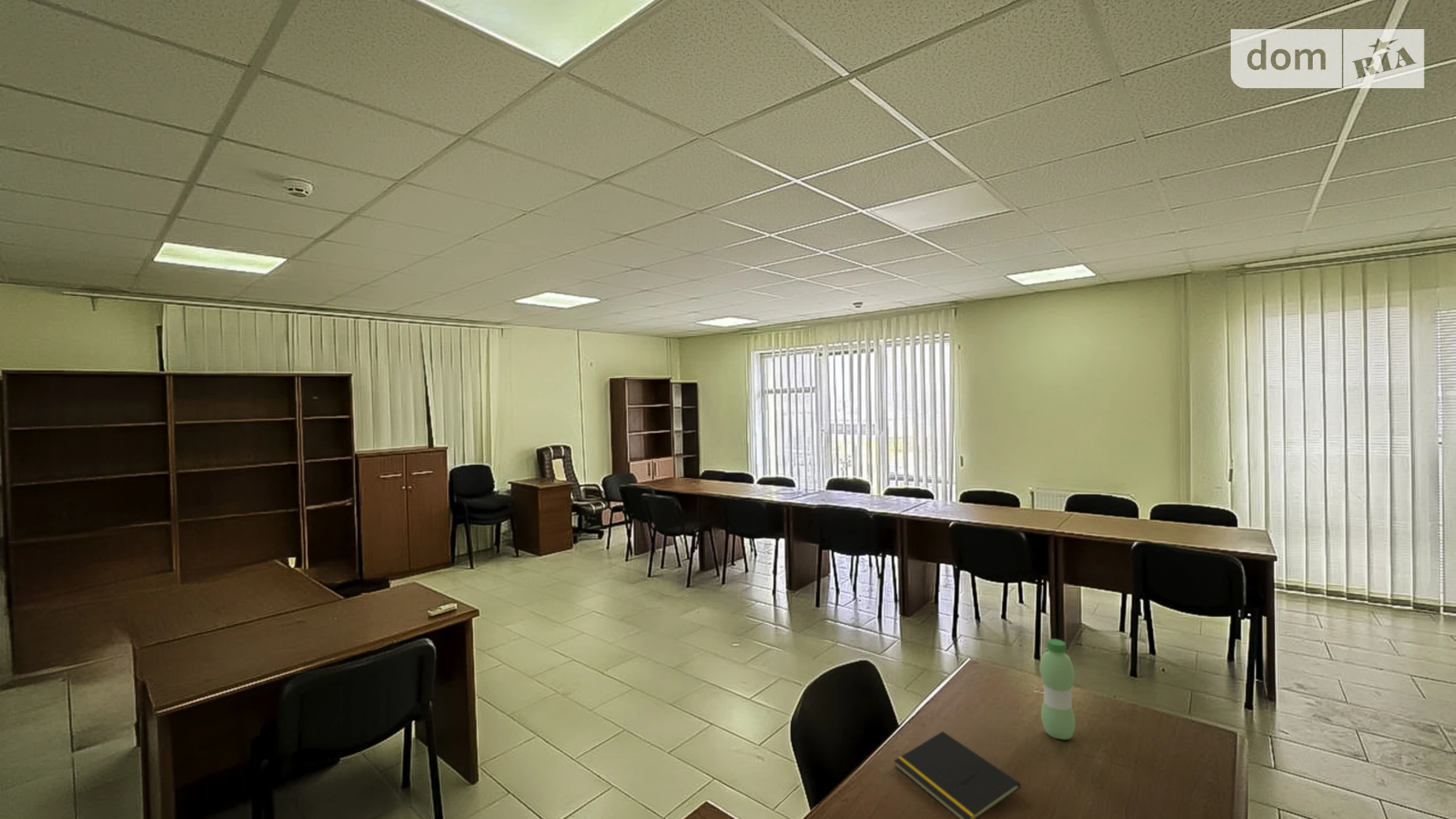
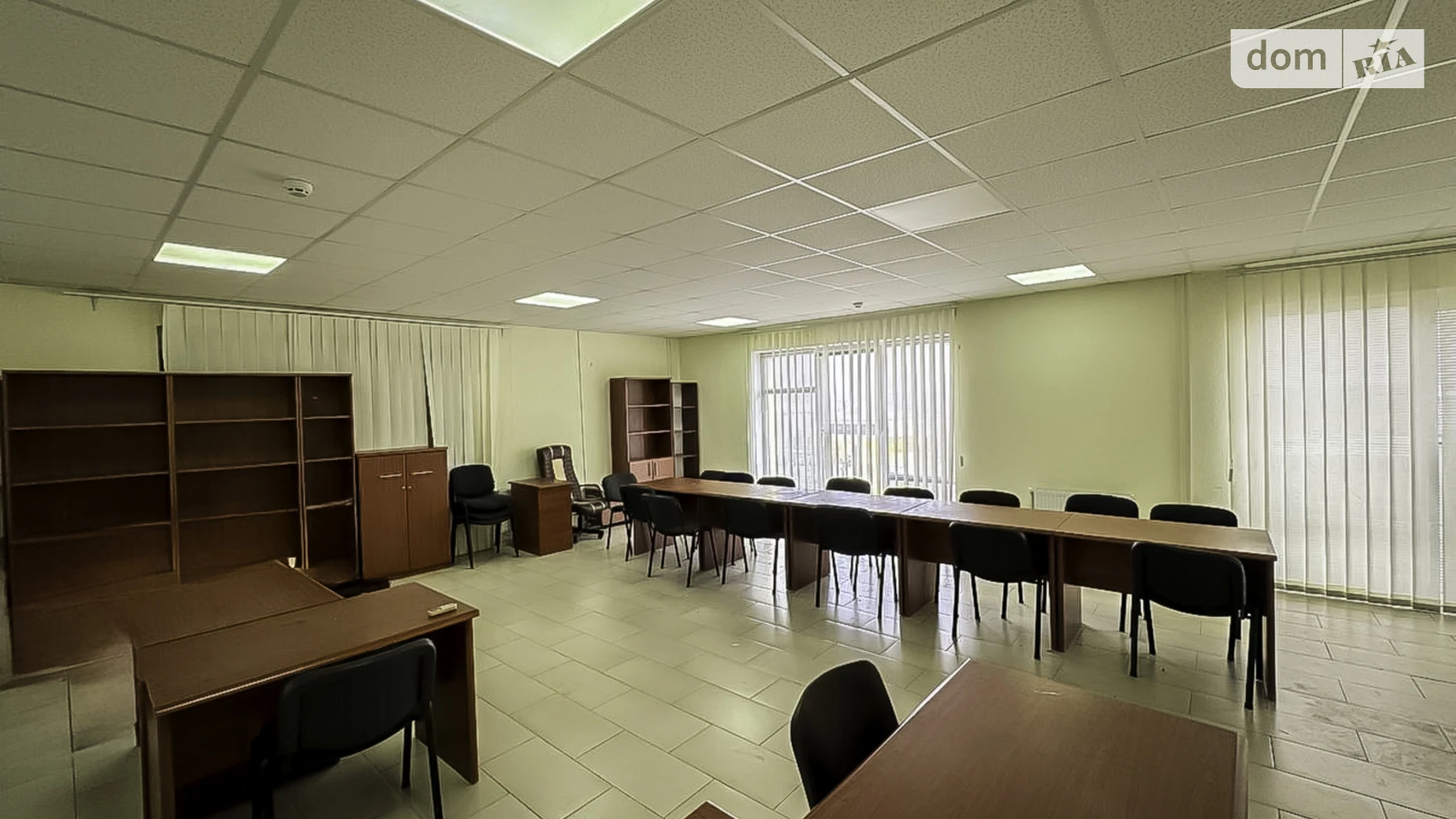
- notepad [893,731,1022,819]
- water bottle [1039,638,1076,740]
